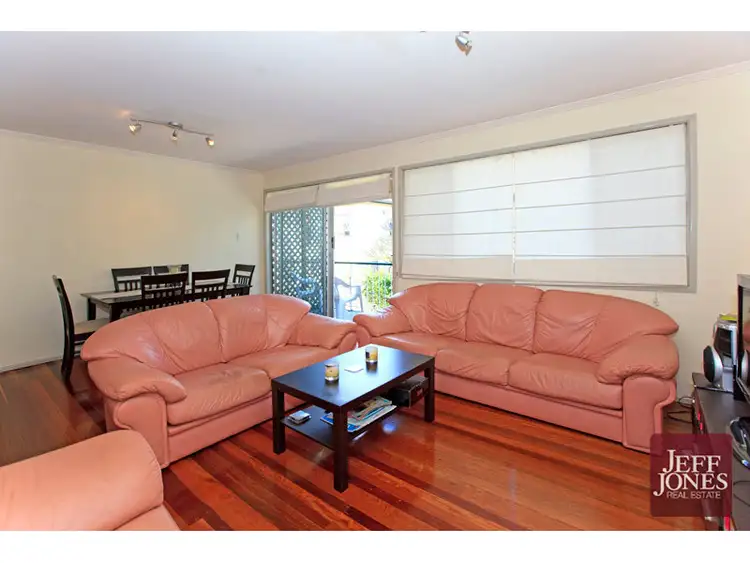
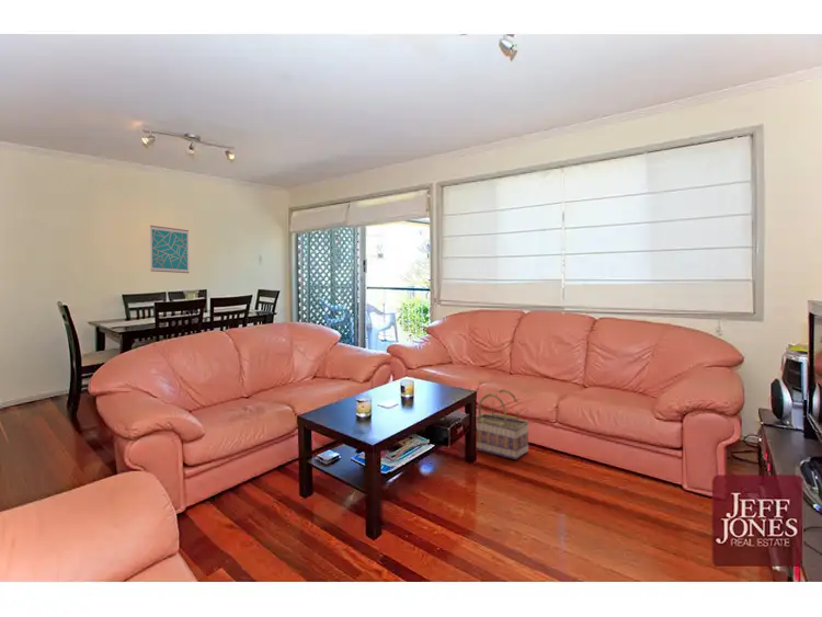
+ wall art [149,225,190,274]
+ basket [476,388,530,460]
